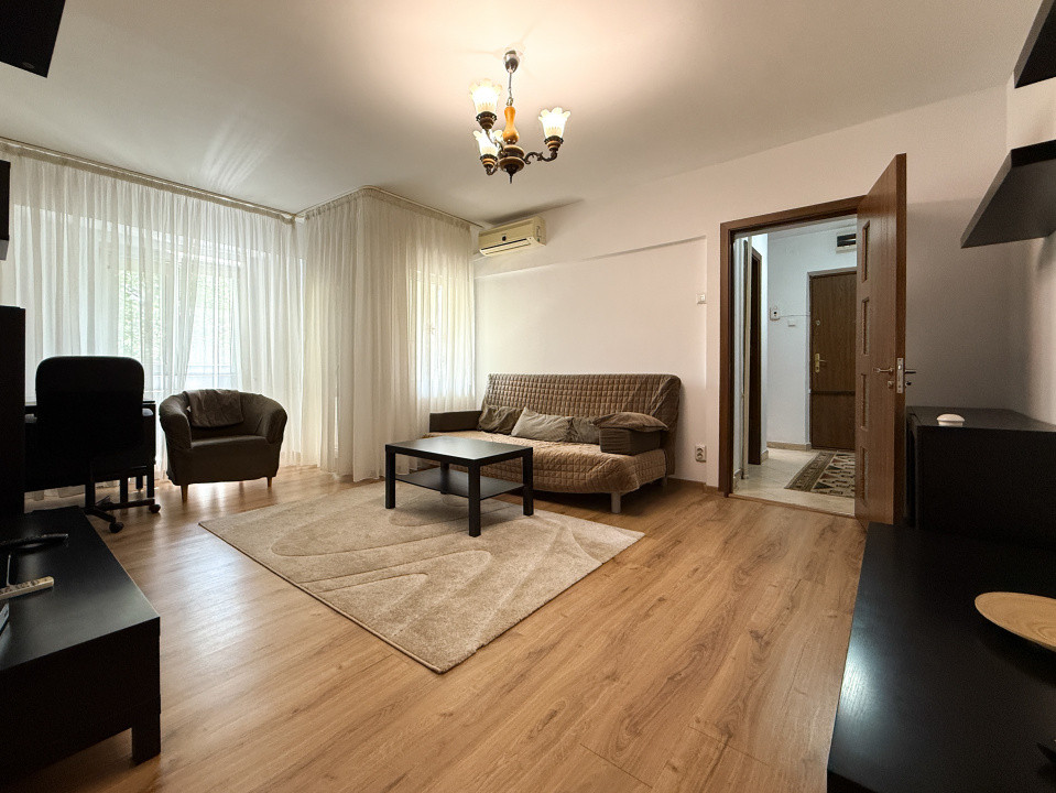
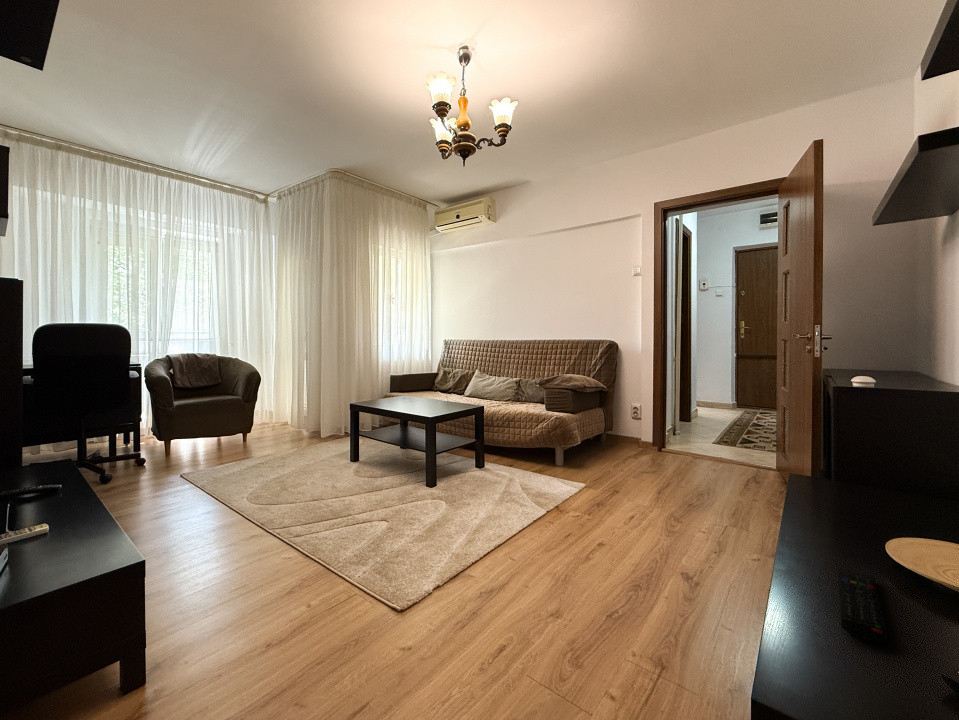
+ remote control [837,566,889,644]
